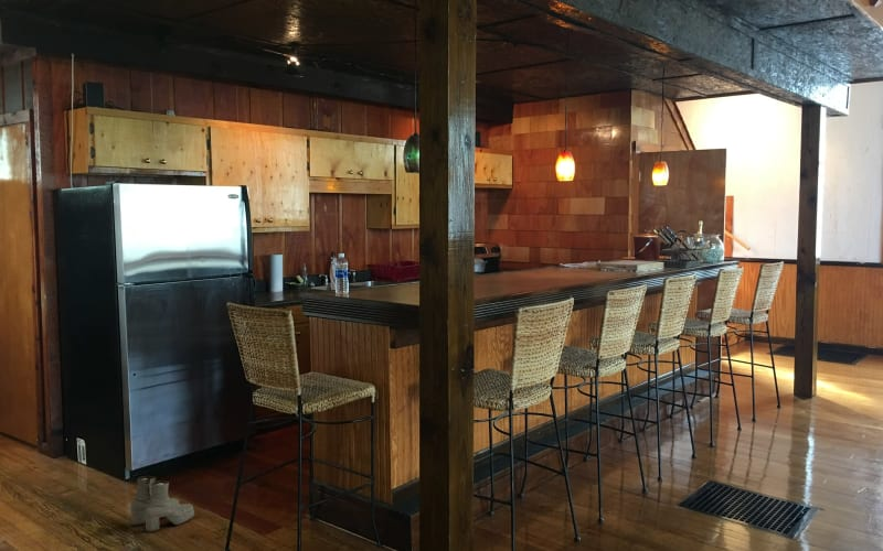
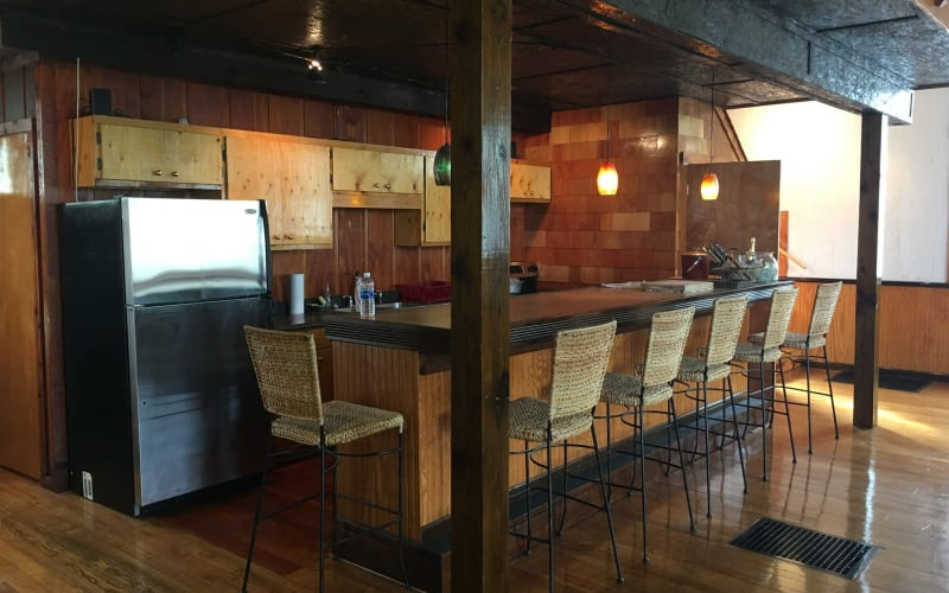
- boots [130,475,195,533]
